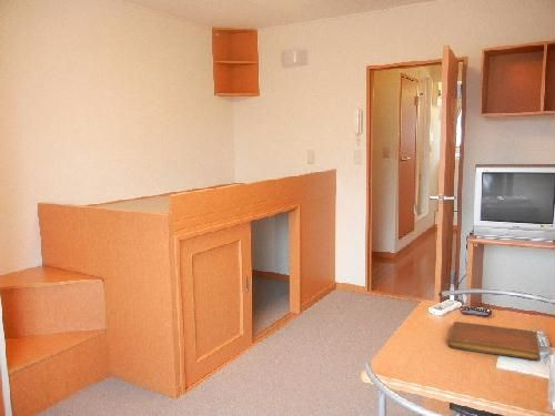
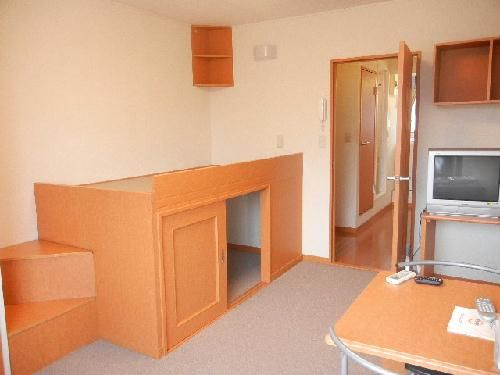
- notebook [448,321,542,362]
